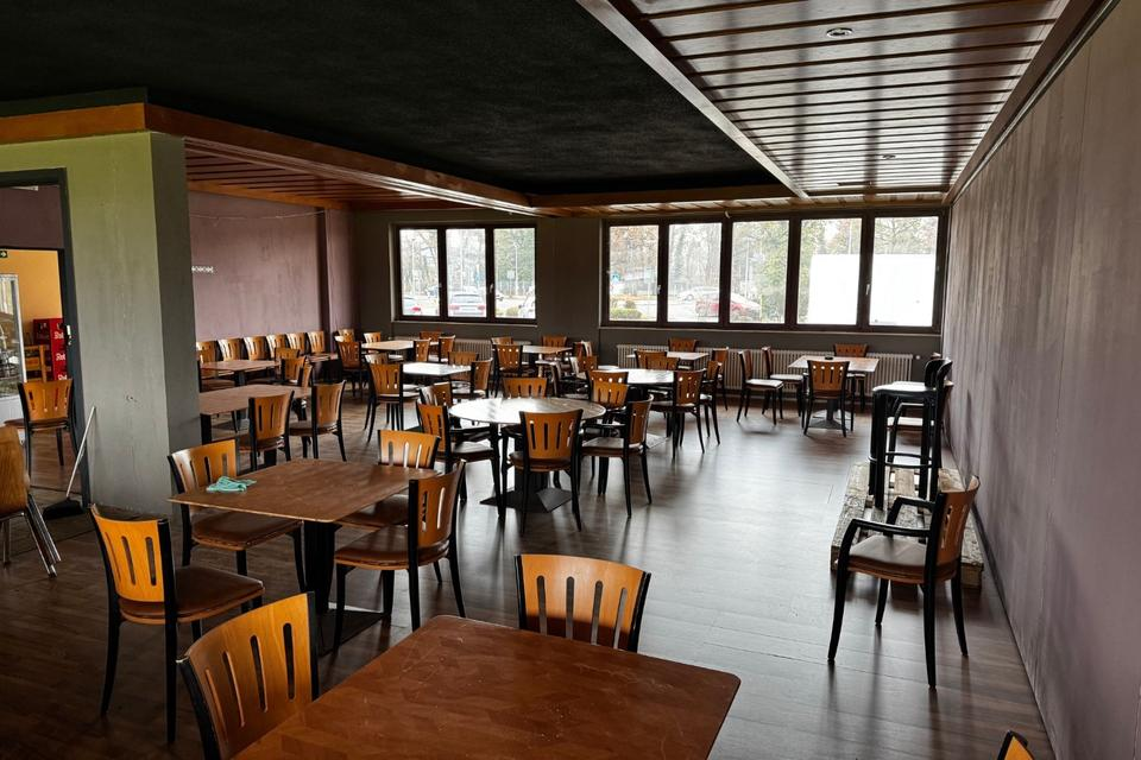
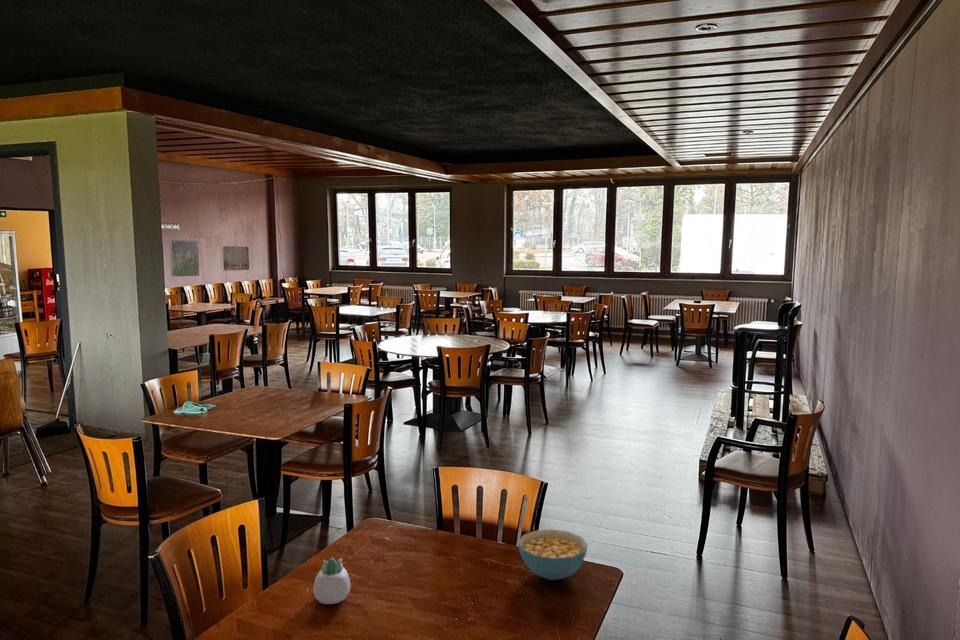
+ cereal bowl [517,528,589,581]
+ wall art [222,245,250,272]
+ succulent planter [312,557,351,605]
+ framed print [169,239,200,278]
